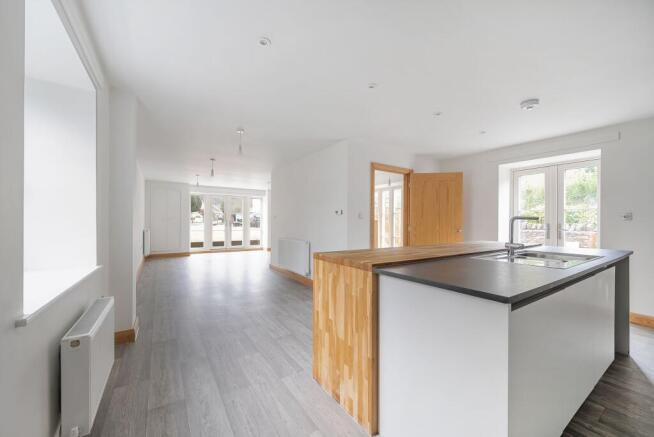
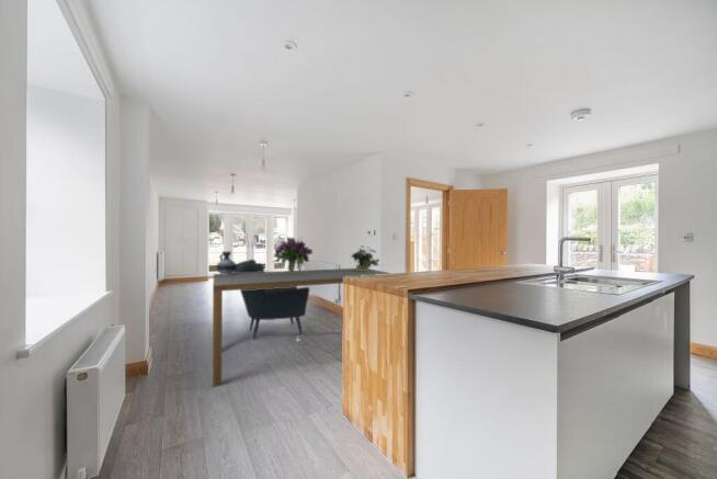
+ chair [234,259,310,341]
+ ceramic jug [215,250,237,275]
+ bouquet [271,236,314,273]
+ dining table [212,267,390,388]
+ potted plant [350,244,380,271]
